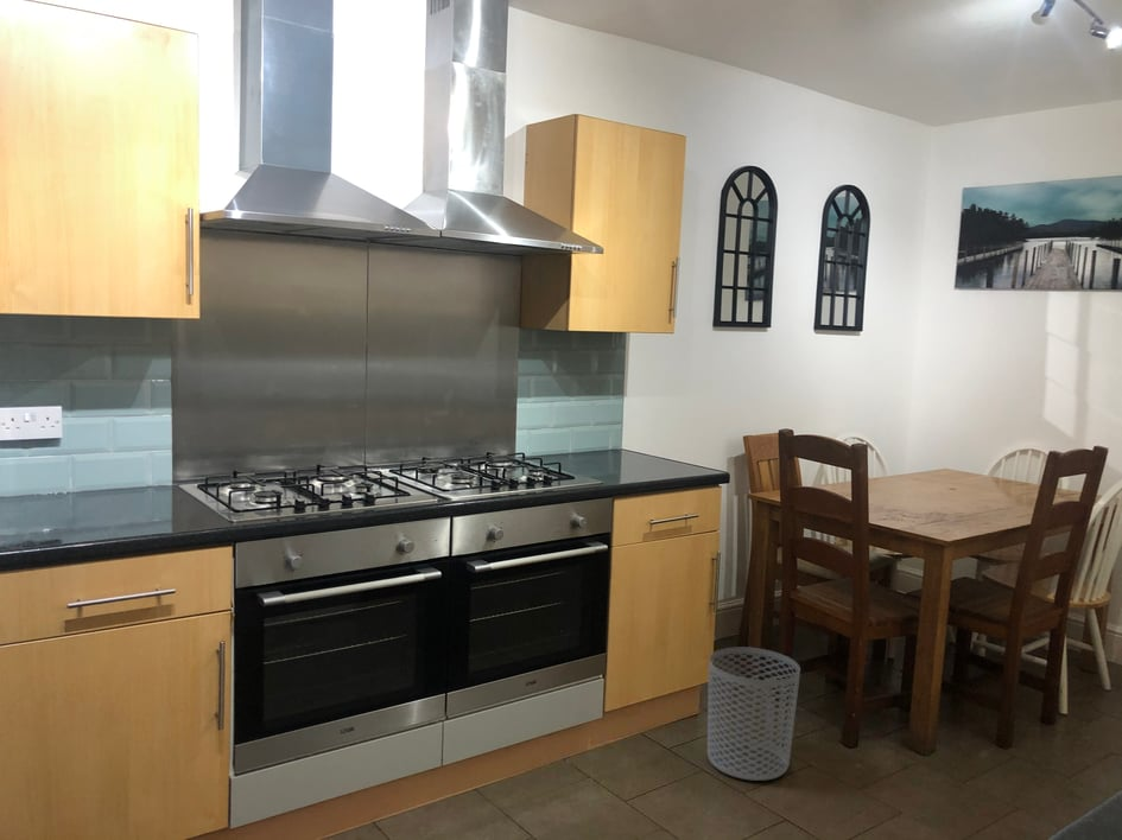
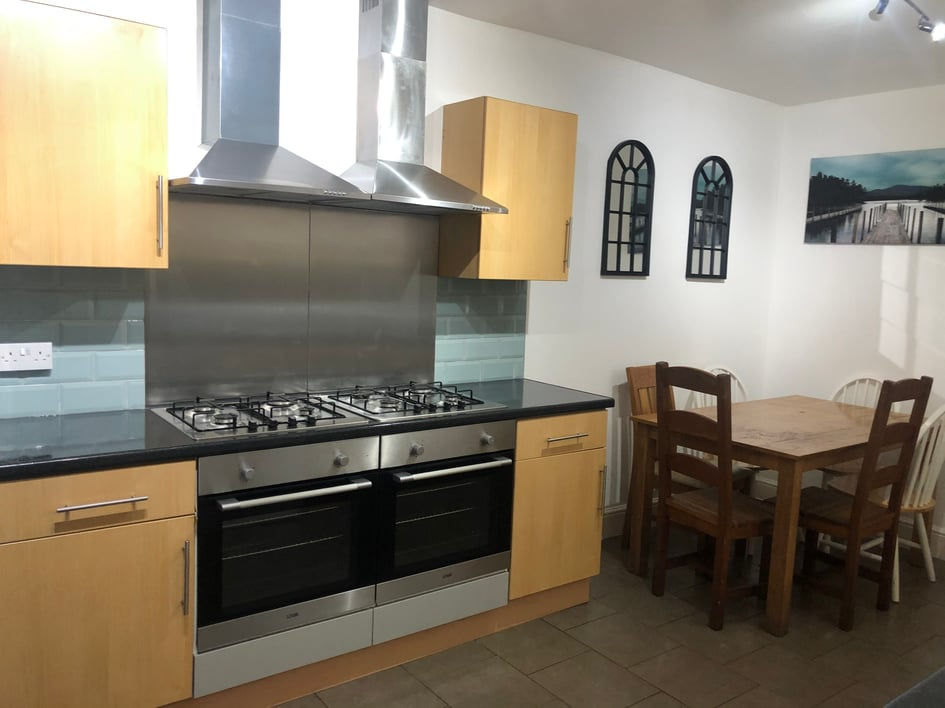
- waste bin [706,647,801,782]
